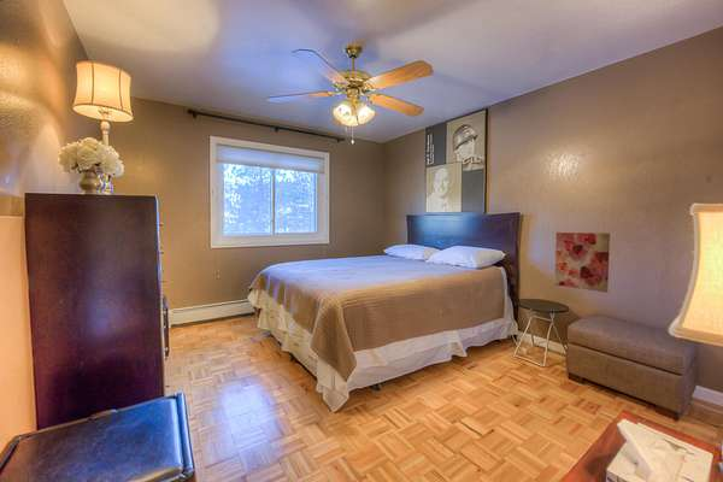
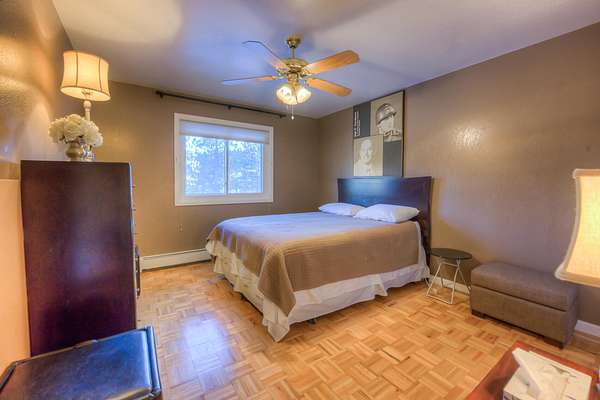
- wall art [553,231,611,294]
